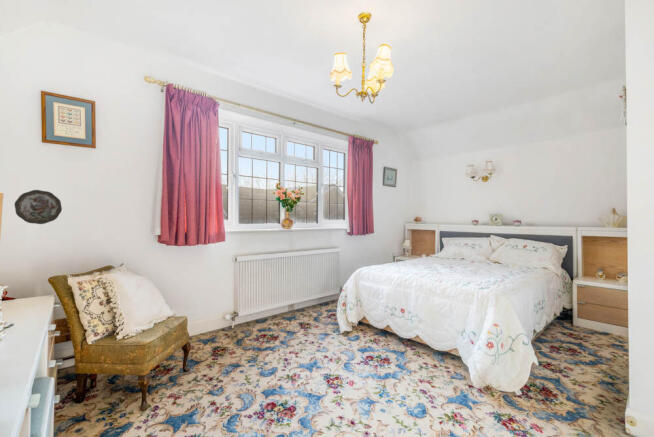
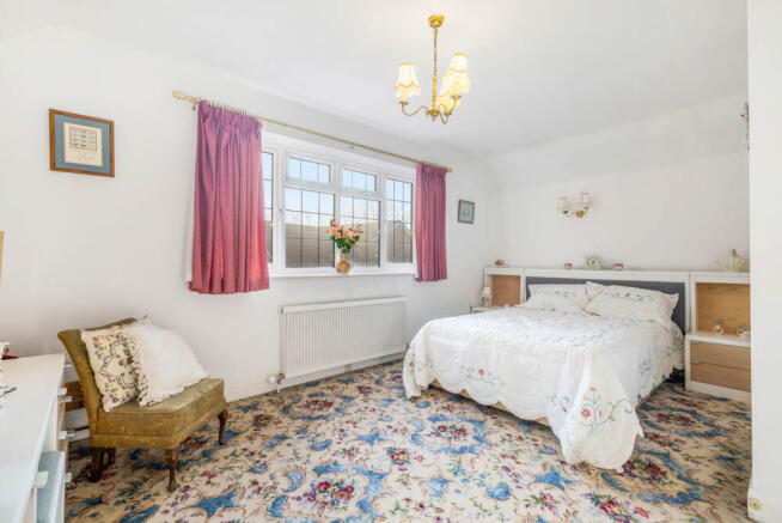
- decorative plate [13,189,63,225]
